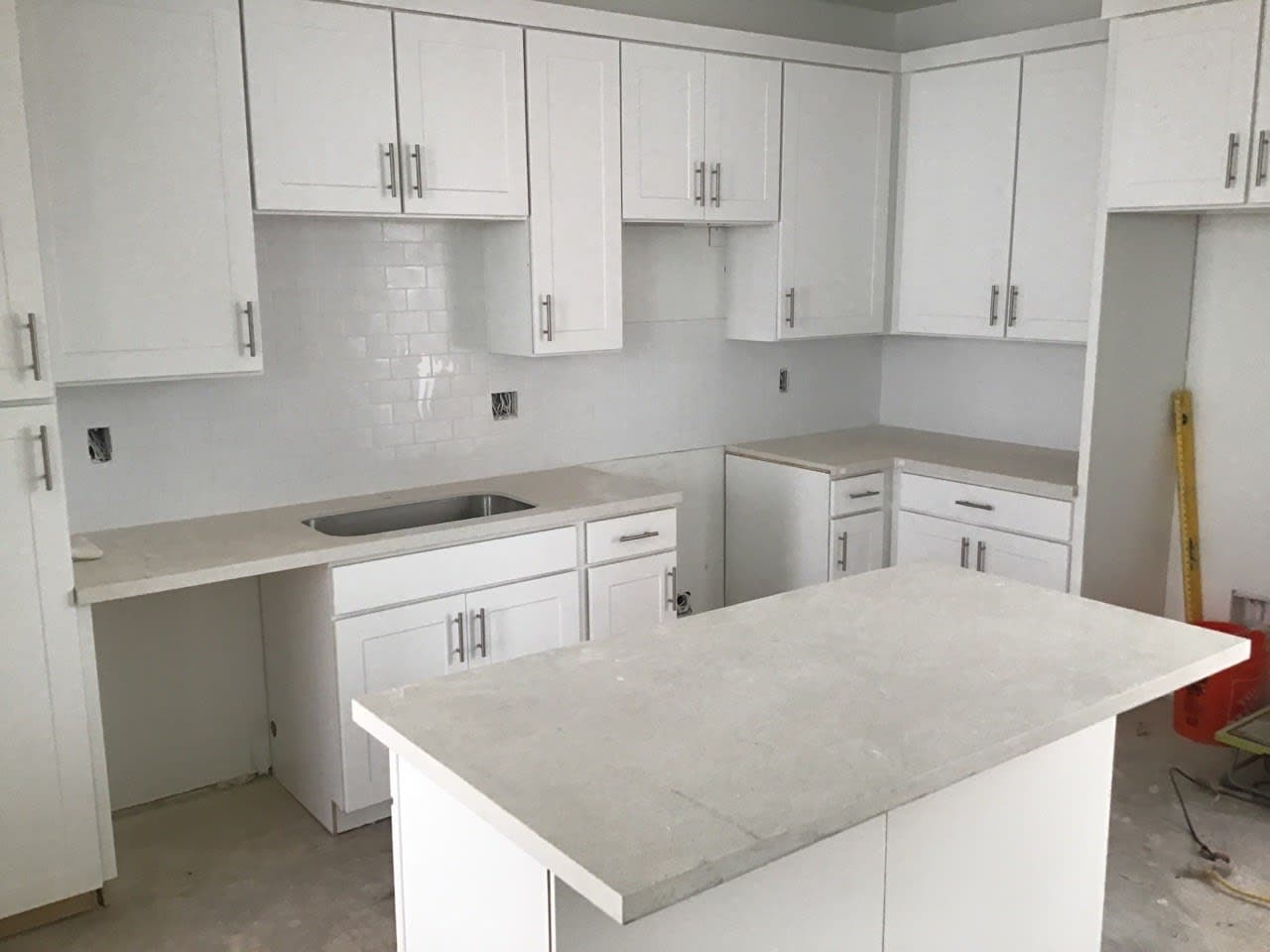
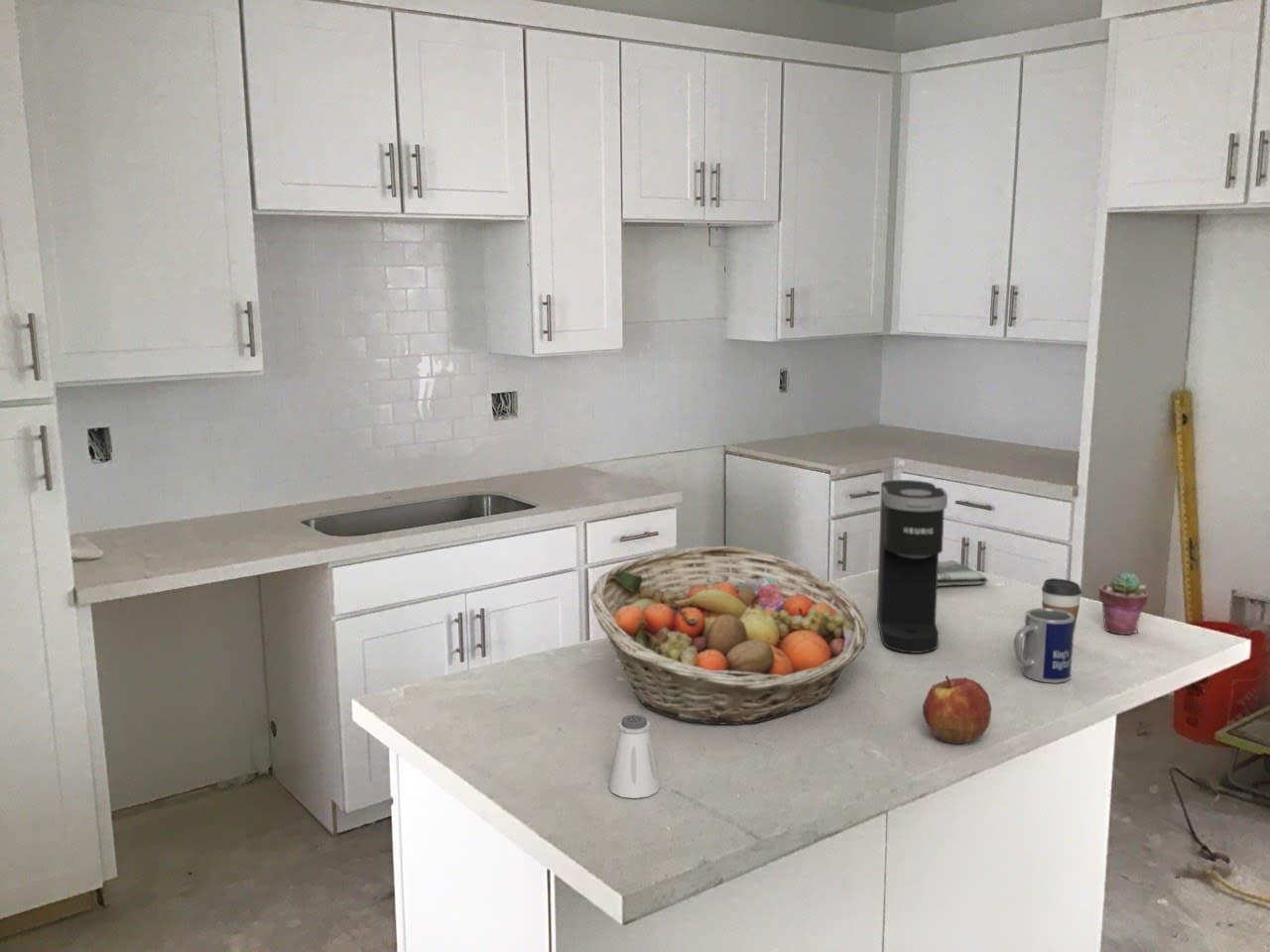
+ saltshaker [607,714,661,799]
+ apple [922,674,992,745]
+ mug [1013,607,1075,684]
+ fruit basket [589,545,869,725]
+ dish towel [938,559,989,587]
+ coffee cup [1041,577,1082,634]
+ coffee maker [876,479,949,654]
+ potted succulent [1097,571,1150,636]
